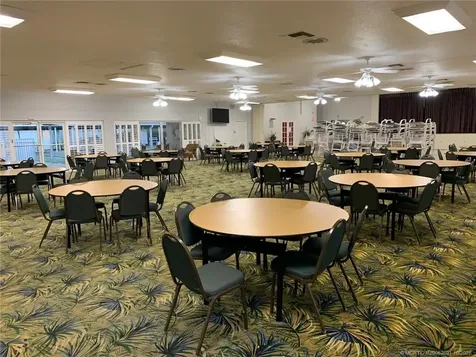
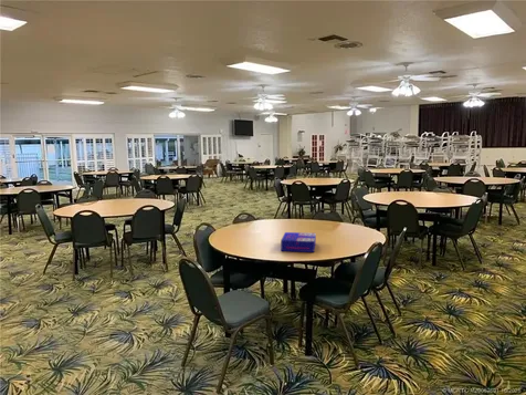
+ board game [280,231,317,253]
